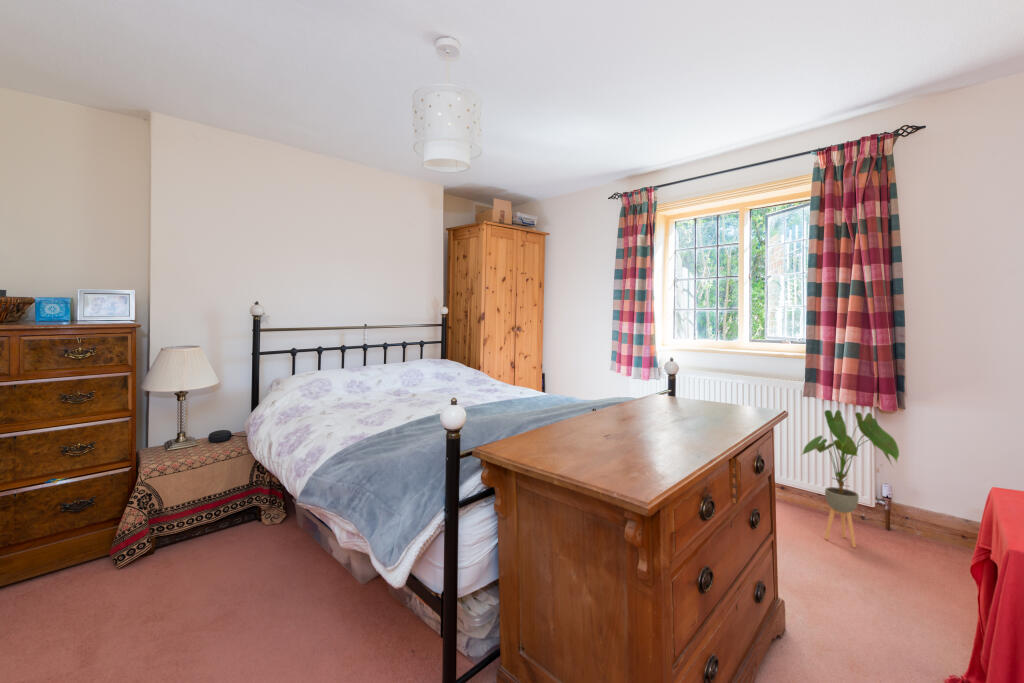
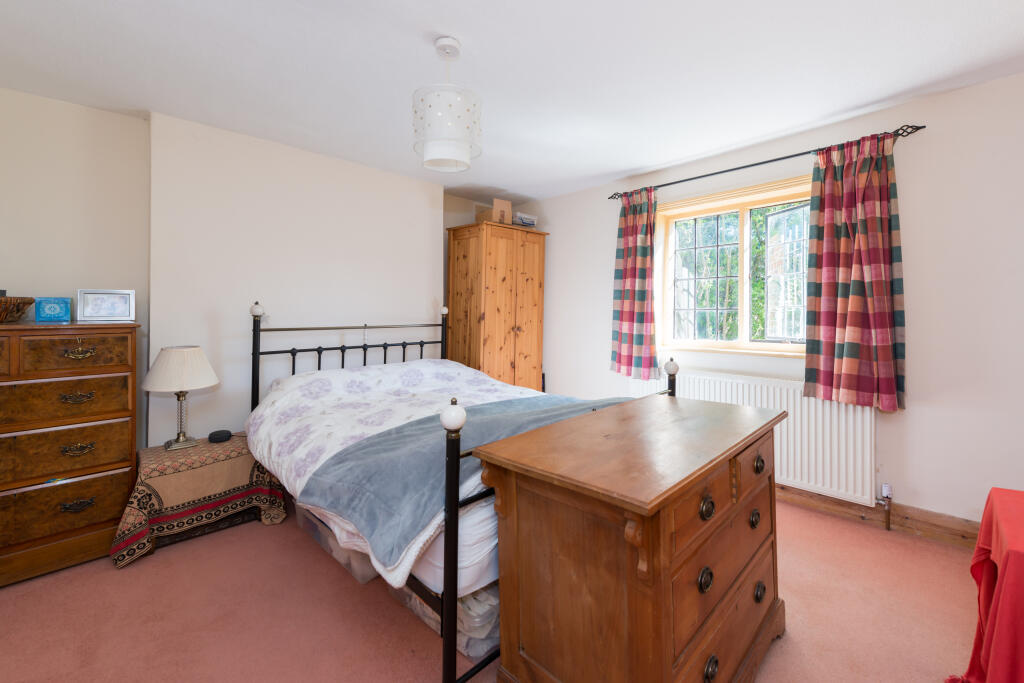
- house plant [800,409,900,548]
